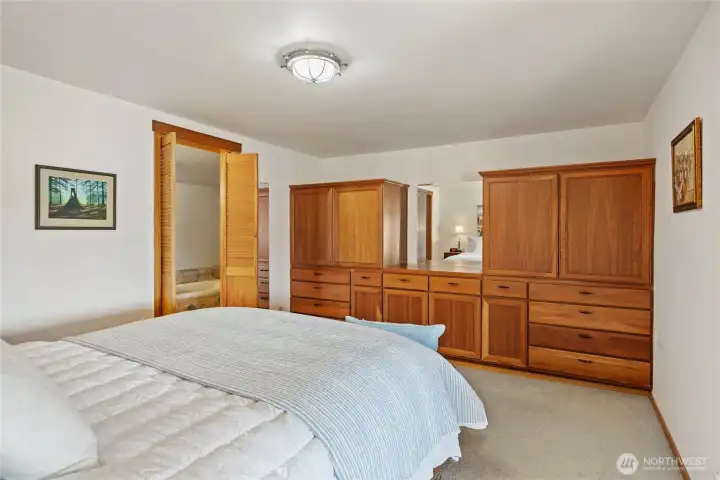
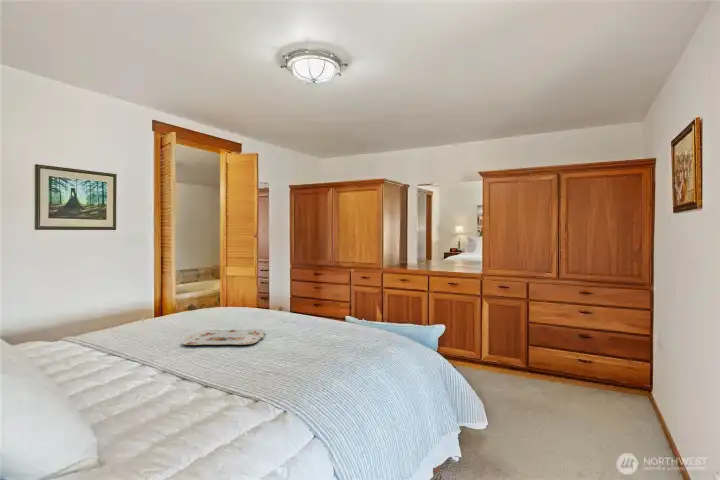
+ serving tray [181,328,266,346]
